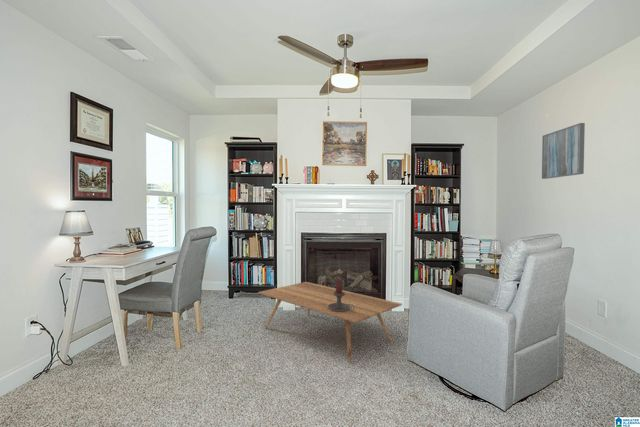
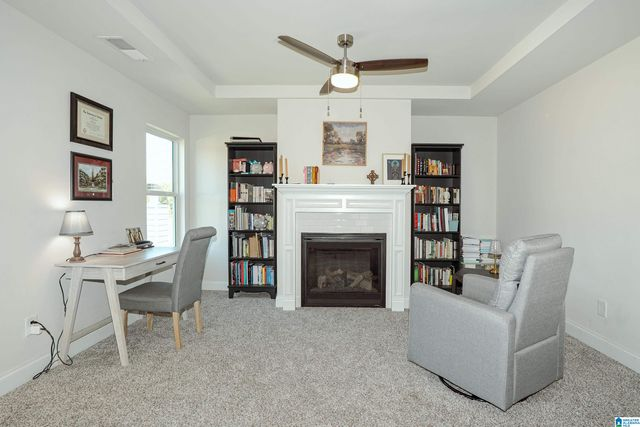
- coffee table [257,281,403,364]
- wall art [541,122,586,180]
- candle holder [328,278,355,311]
